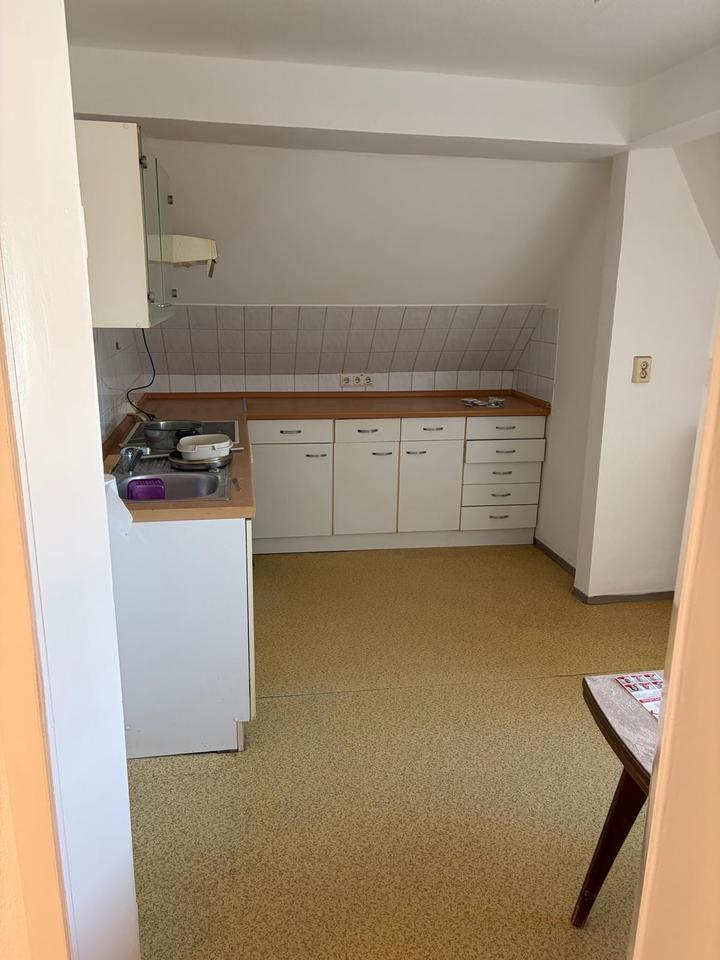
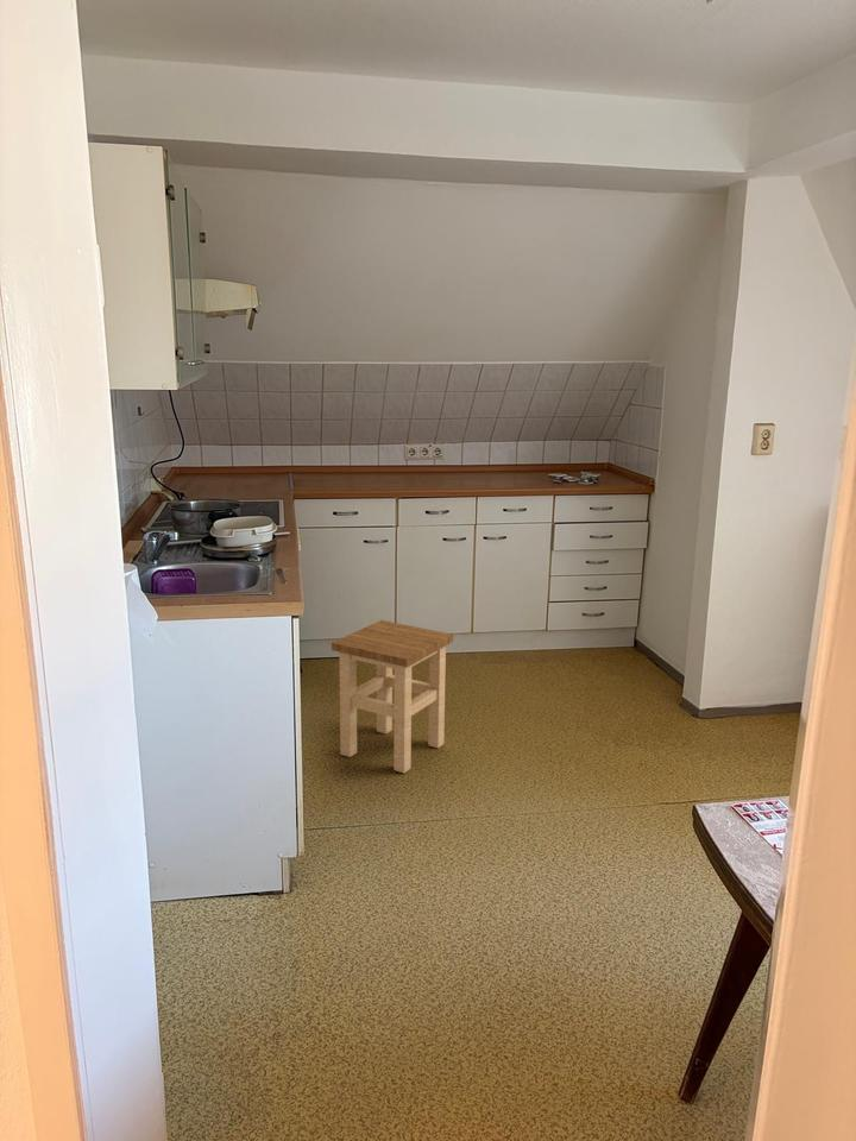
+ stool [331,619,454,774]
